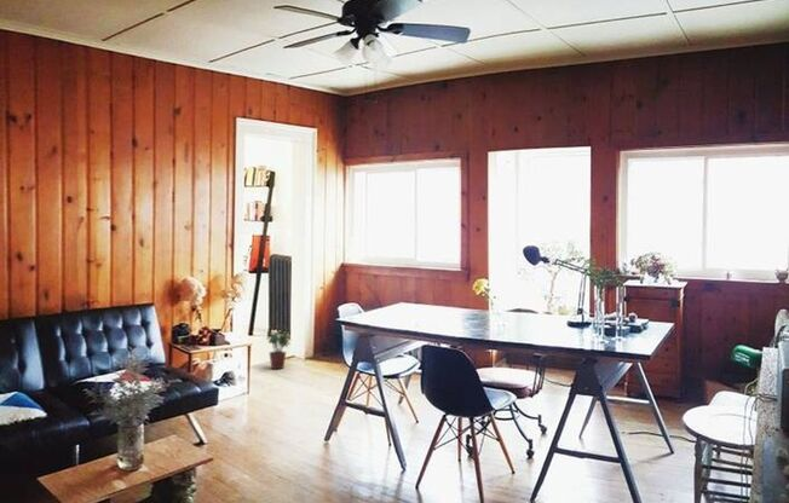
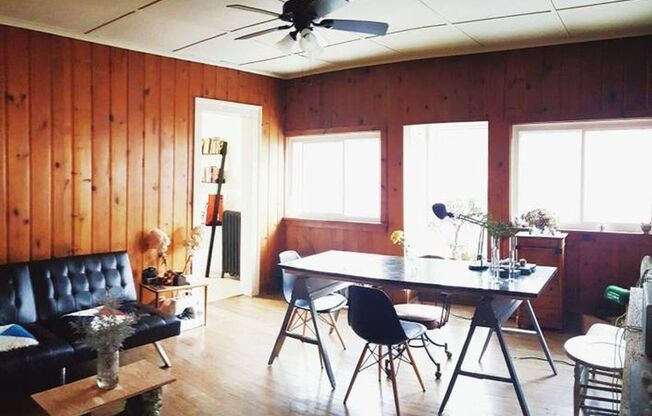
- potted plant [265,330,292,370]
